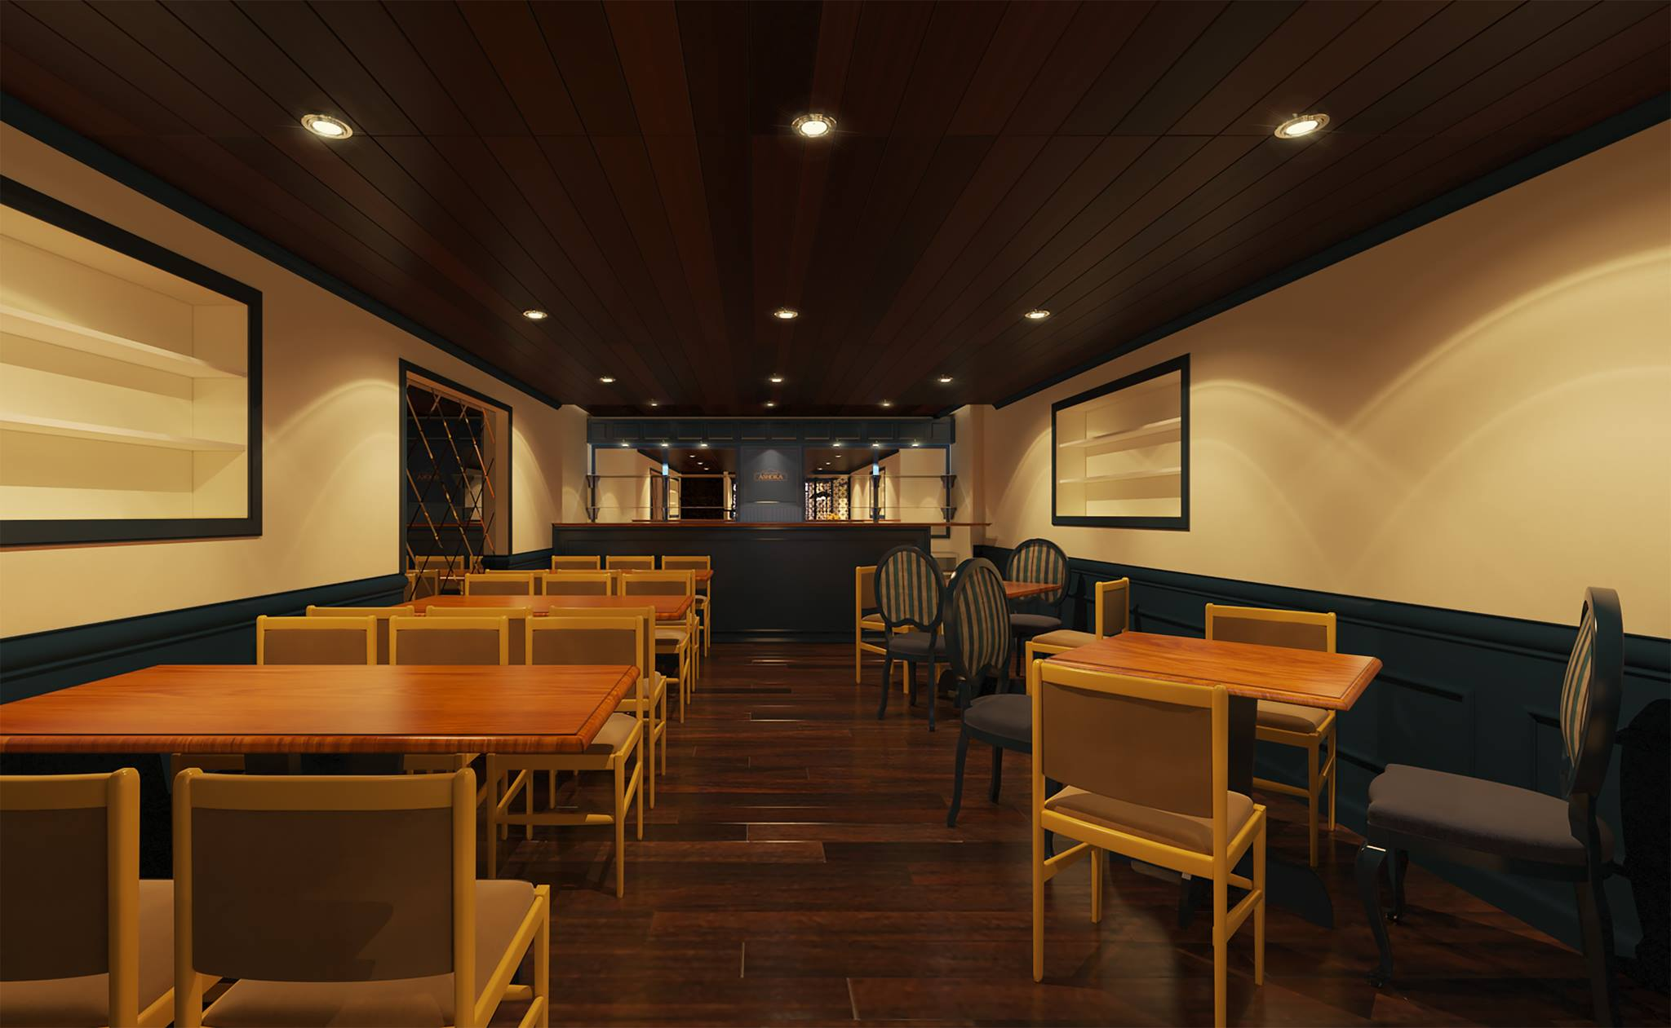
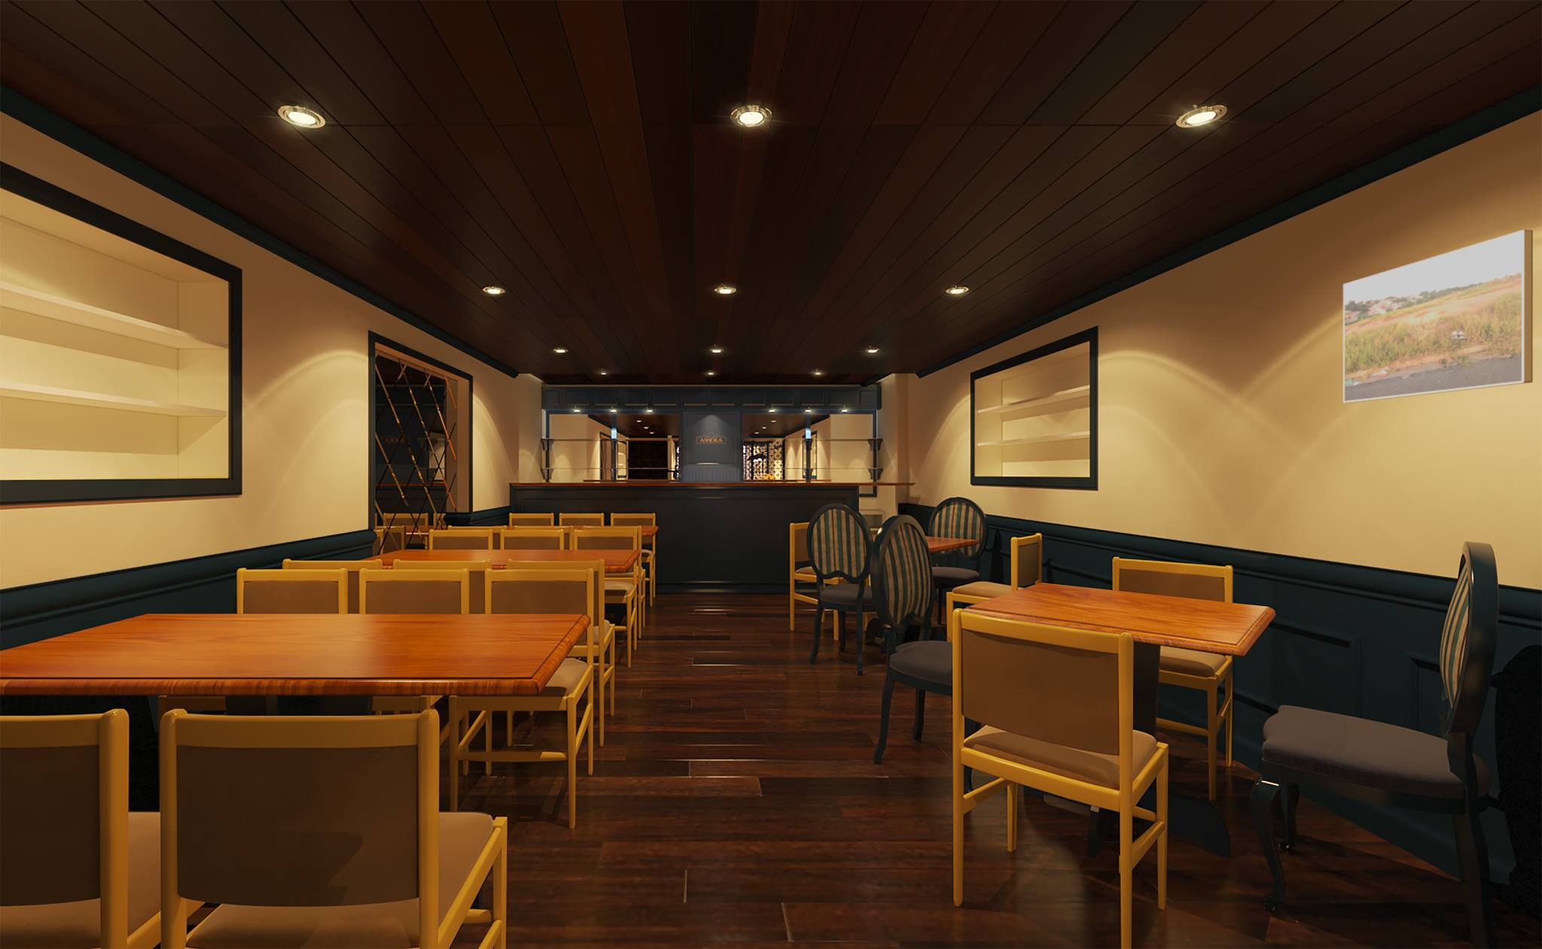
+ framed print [1343,229,1533,403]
